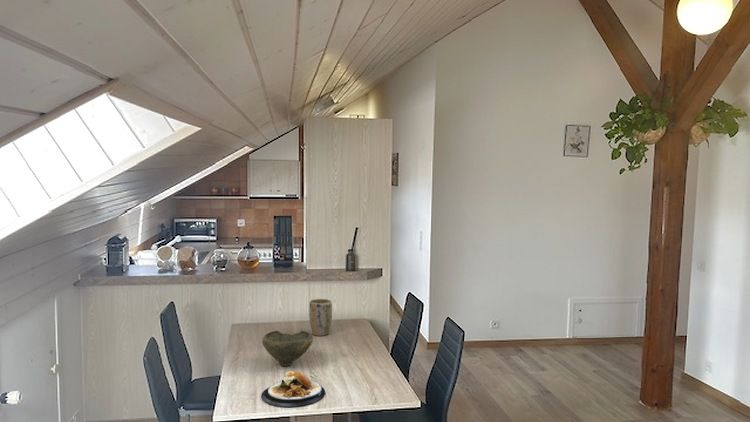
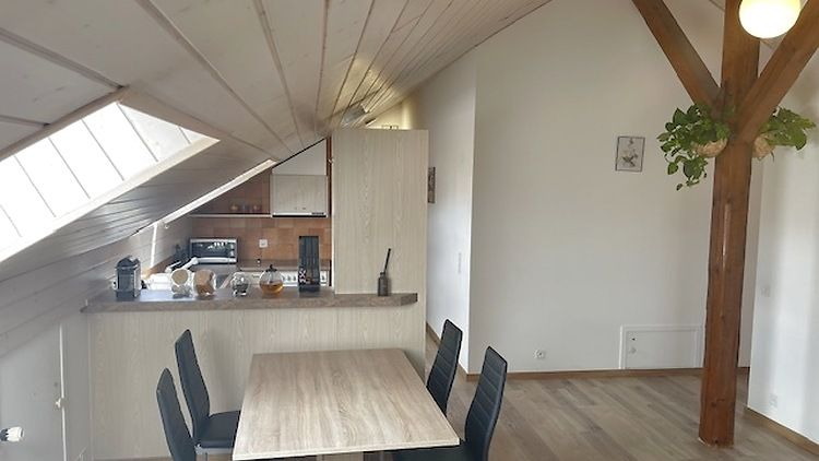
- plate [260,370,326,408]
- plant pot [308,298,333,337]
- bowl [261,330,314,367]
